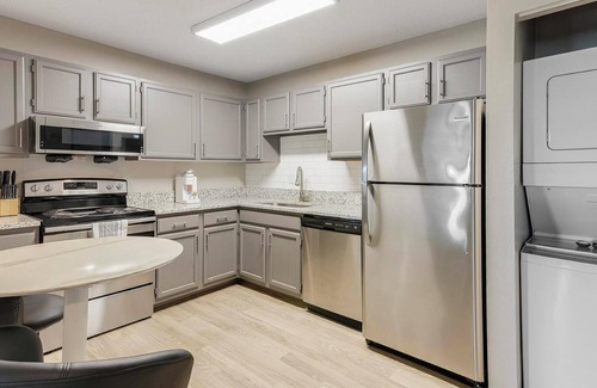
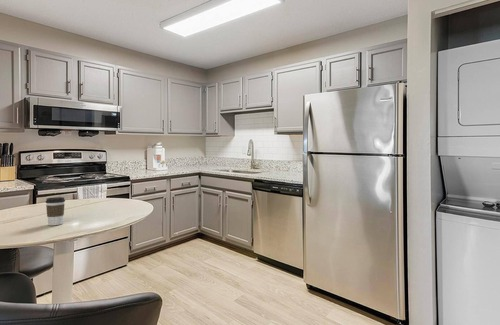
+ coffee cup [45,196,66,226]
